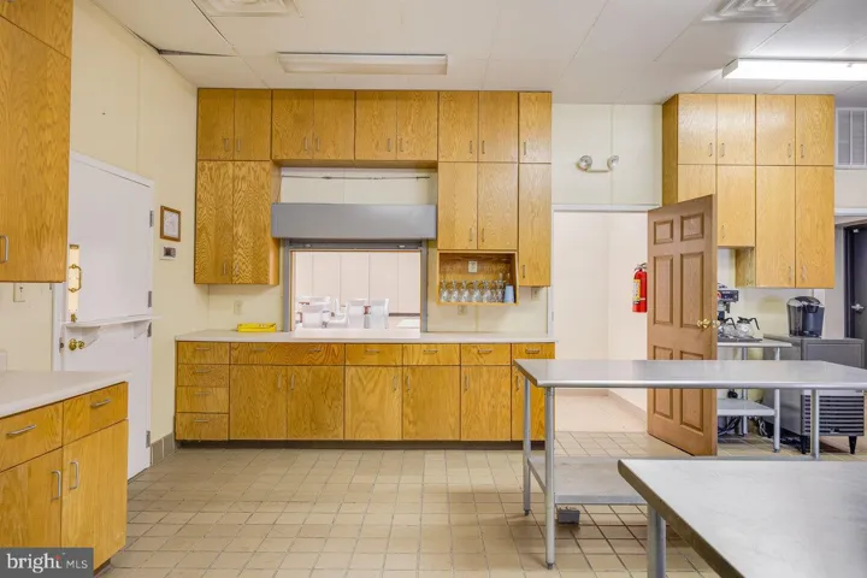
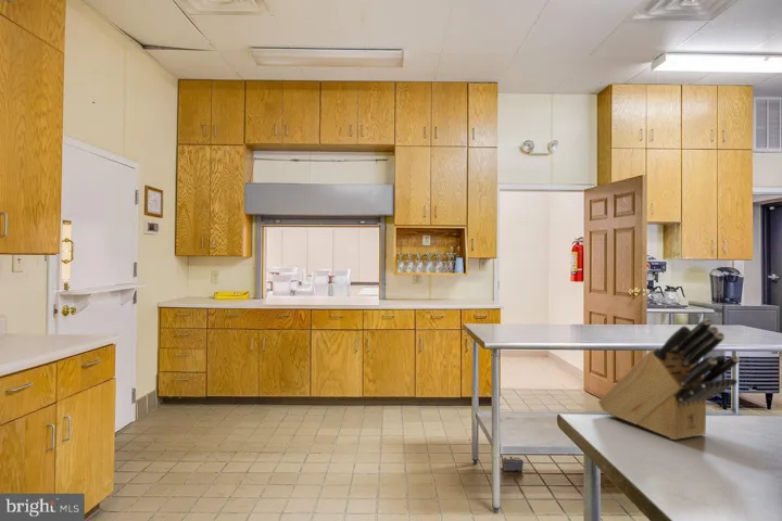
+ knife block [597,317,741,441]
